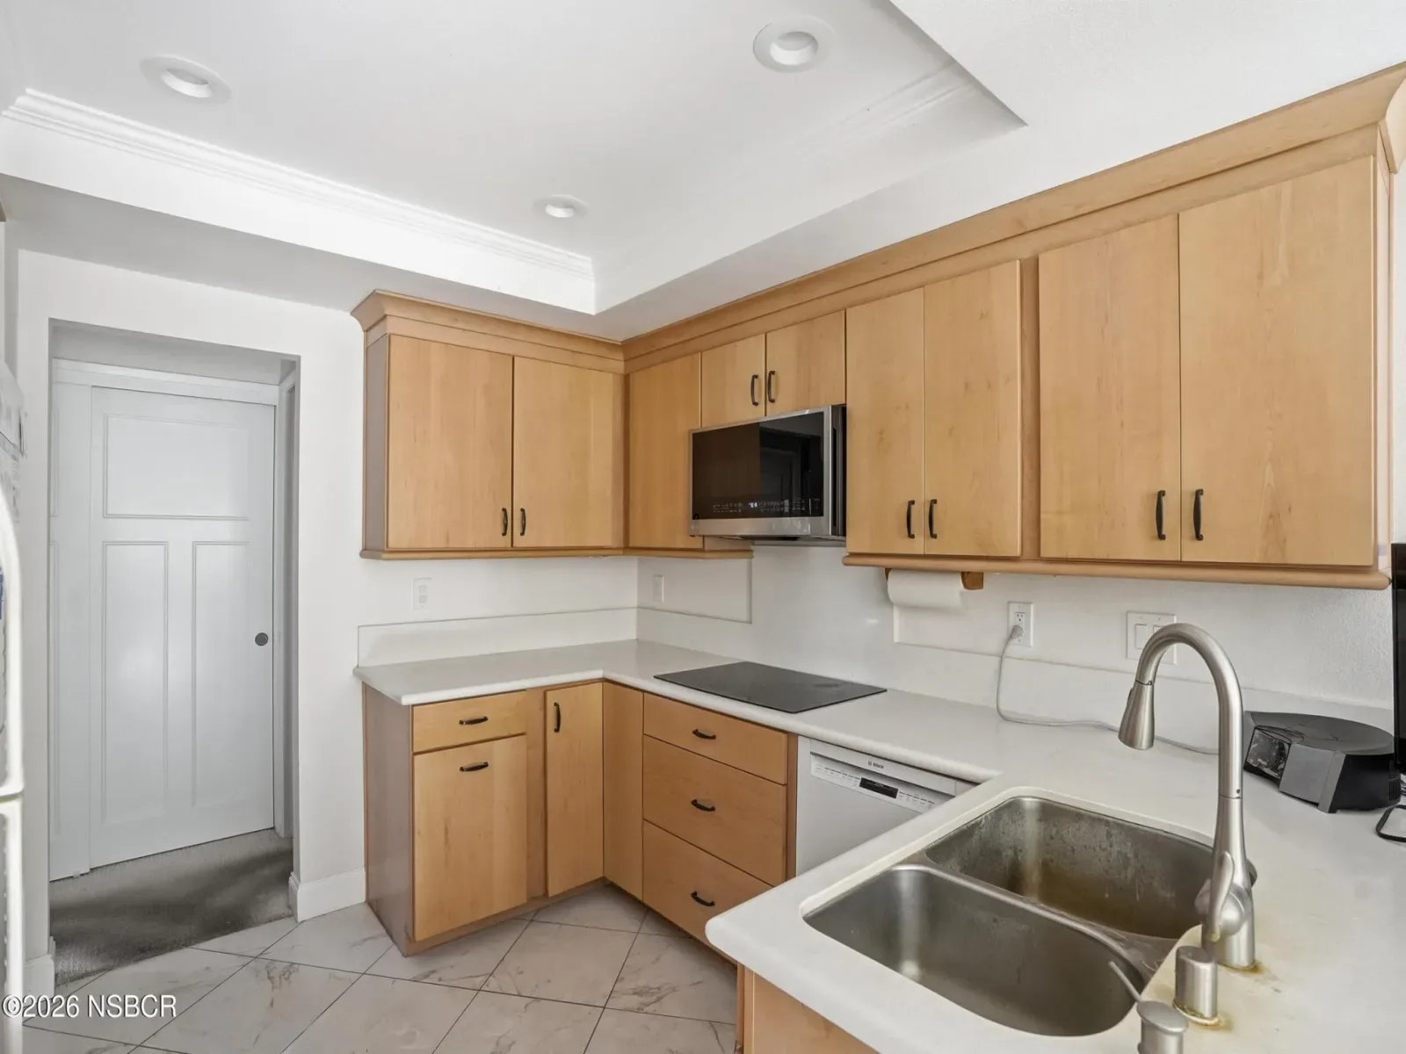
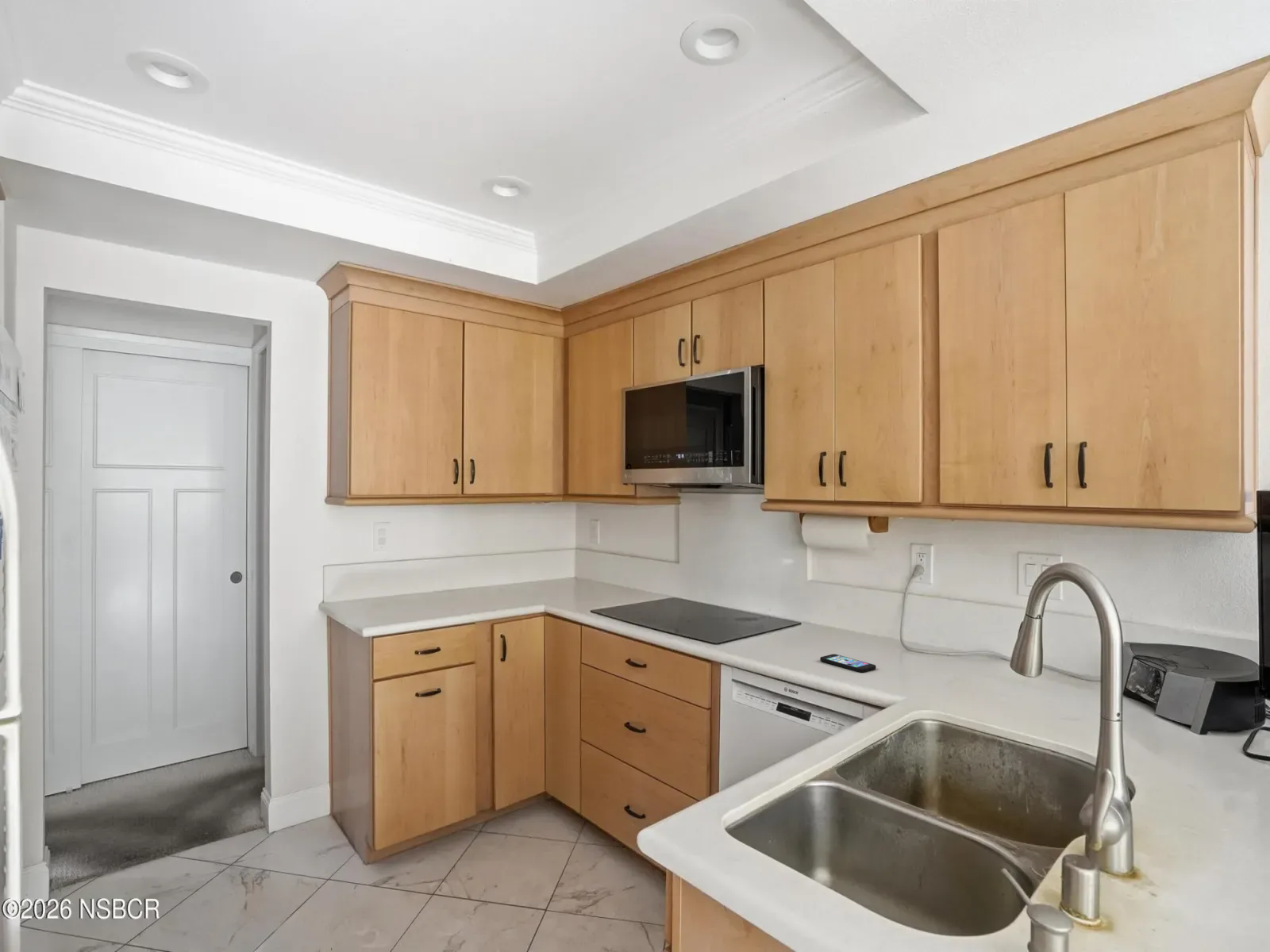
+ smartphone [819,653,877,674]
